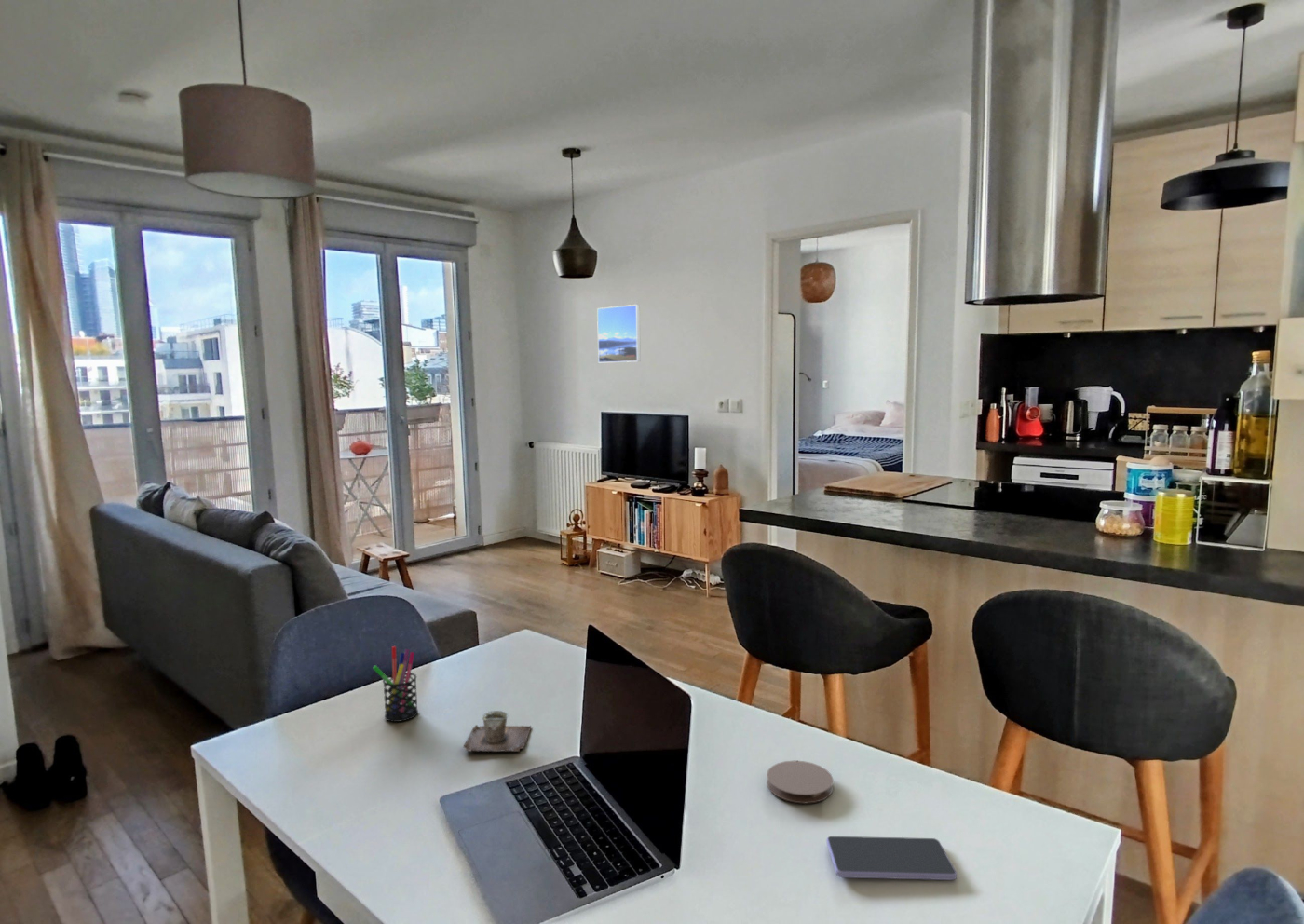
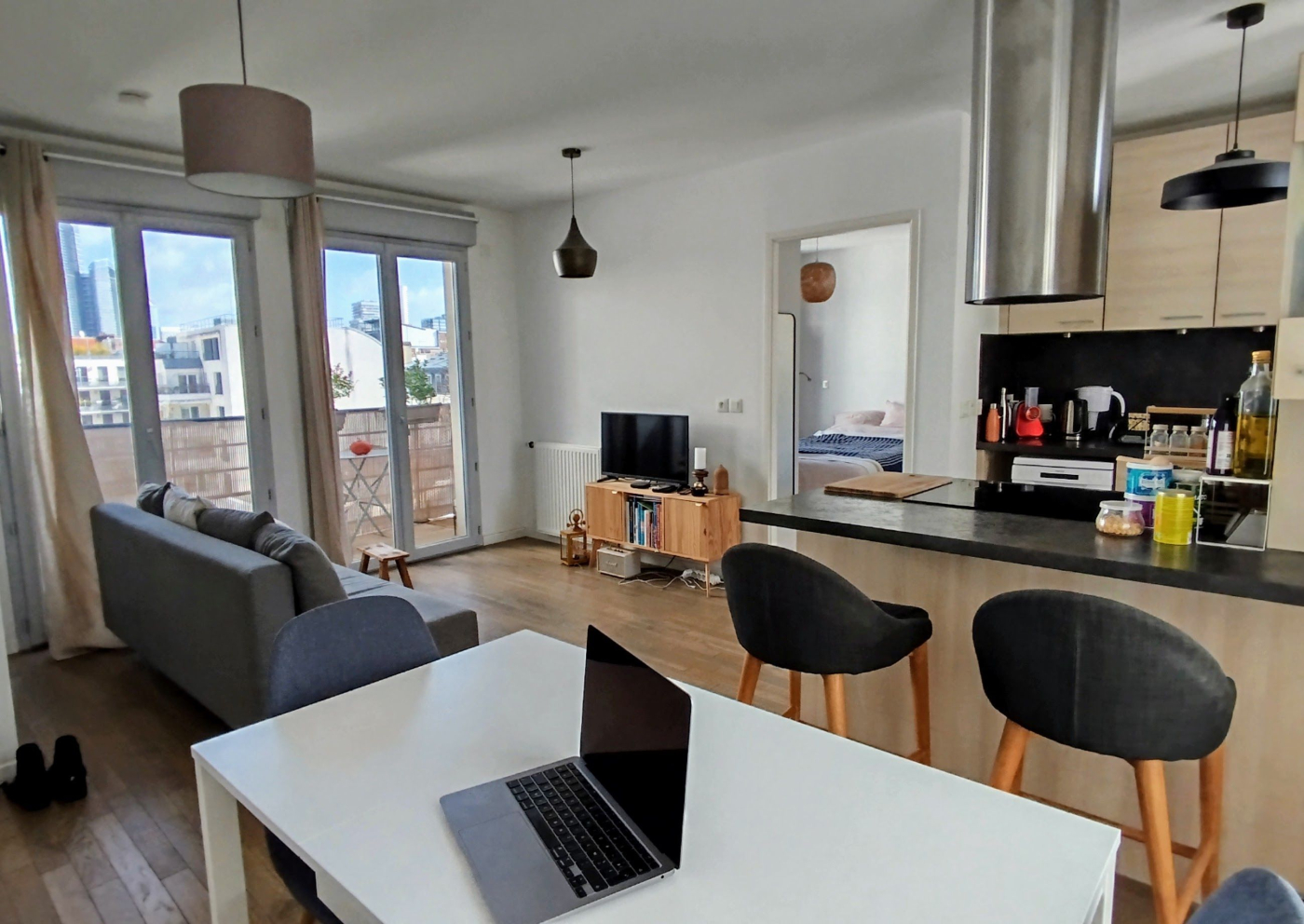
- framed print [596,304,642,363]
- coaster [766,760,834,804]
- pen holder [372,645,419,723]
- cup [462,710,533,753]
- smartphone [825,836,958,881]
